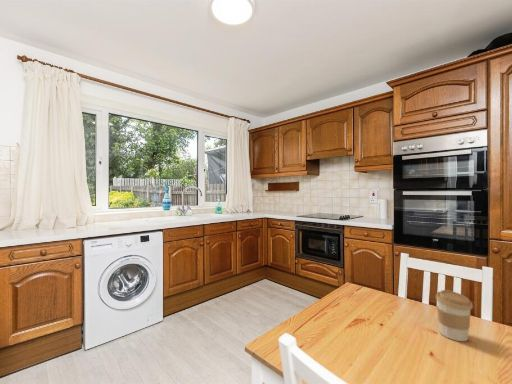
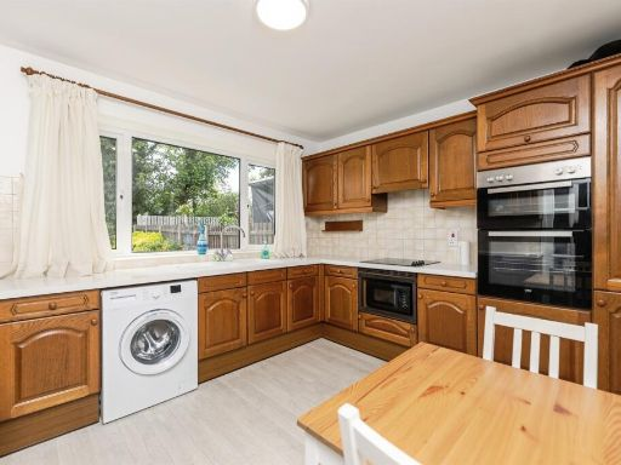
- coffee cup [435,289,474,342]
